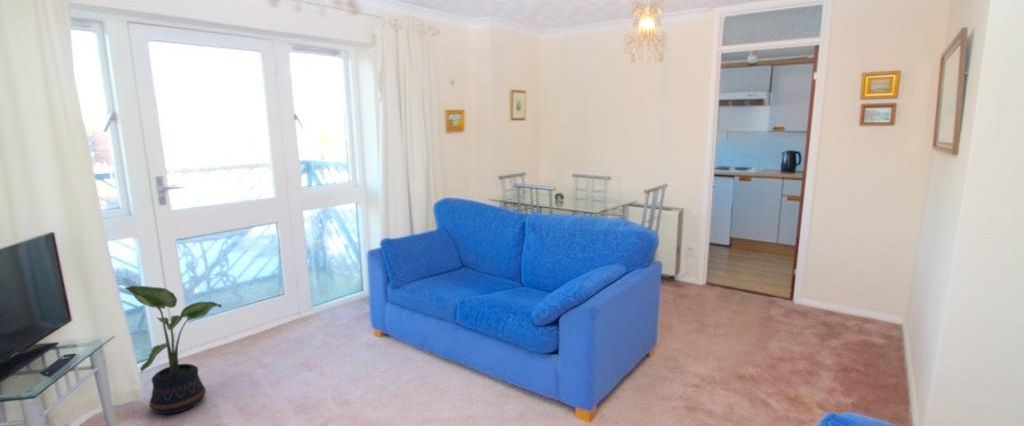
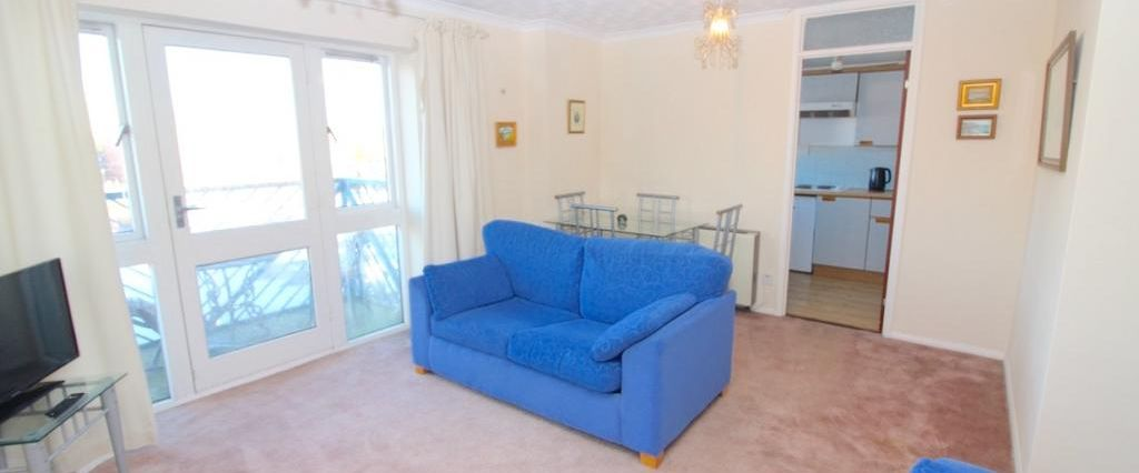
- potted plant [123,285,223,415]
